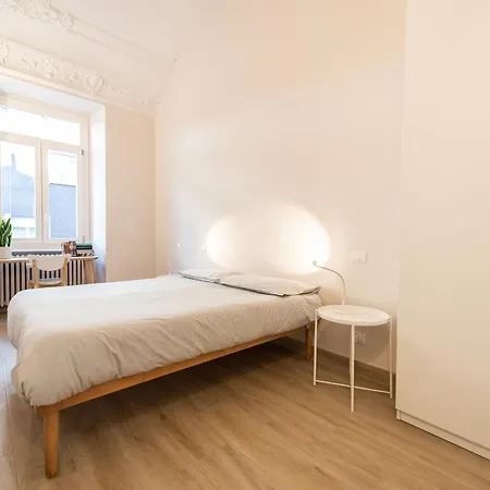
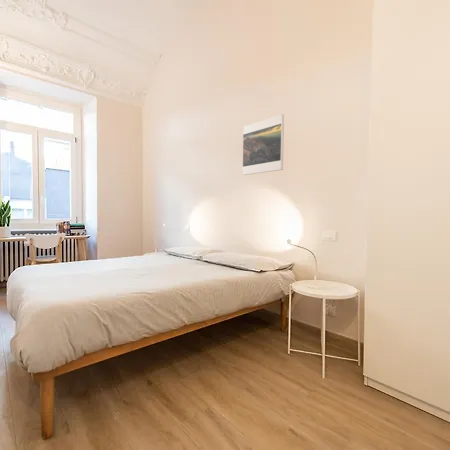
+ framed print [241,113,285,176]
